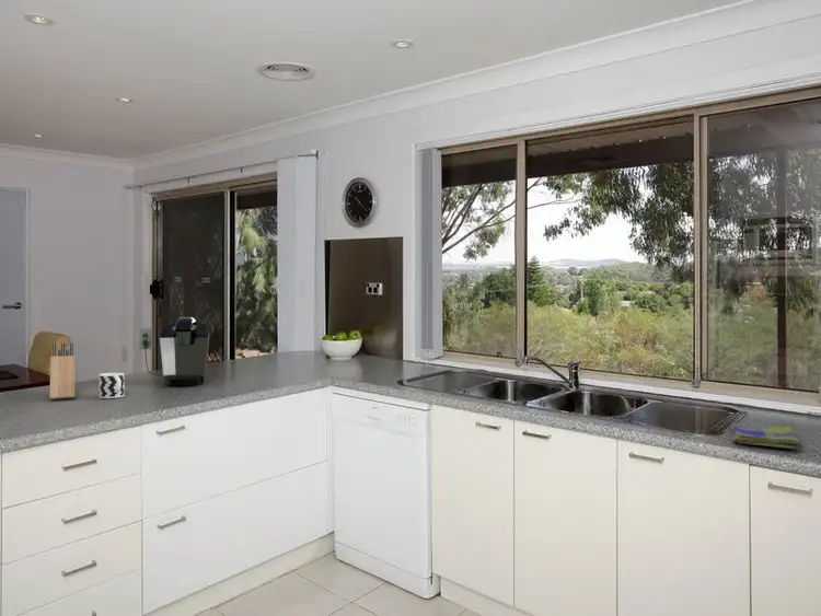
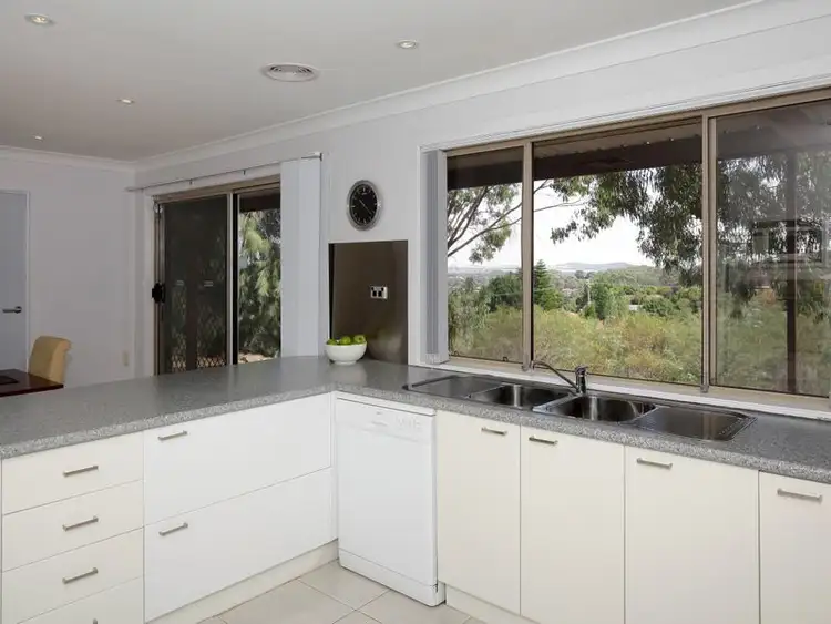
- dish towel [731,422,803,450]
- knife block [48,341,76,400]
- cup [97,372,125,399]
- coffee maker [138,316,210,386]
